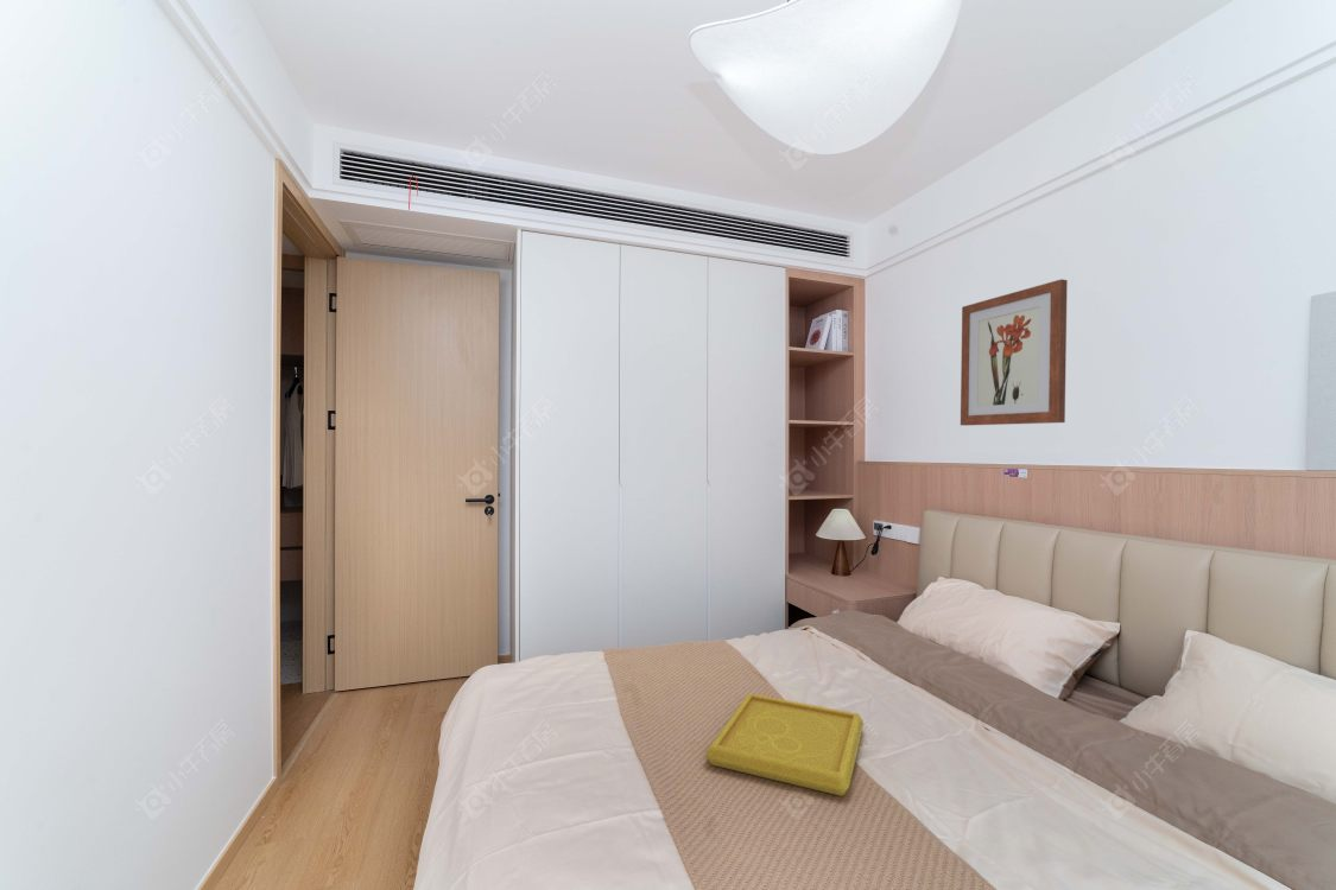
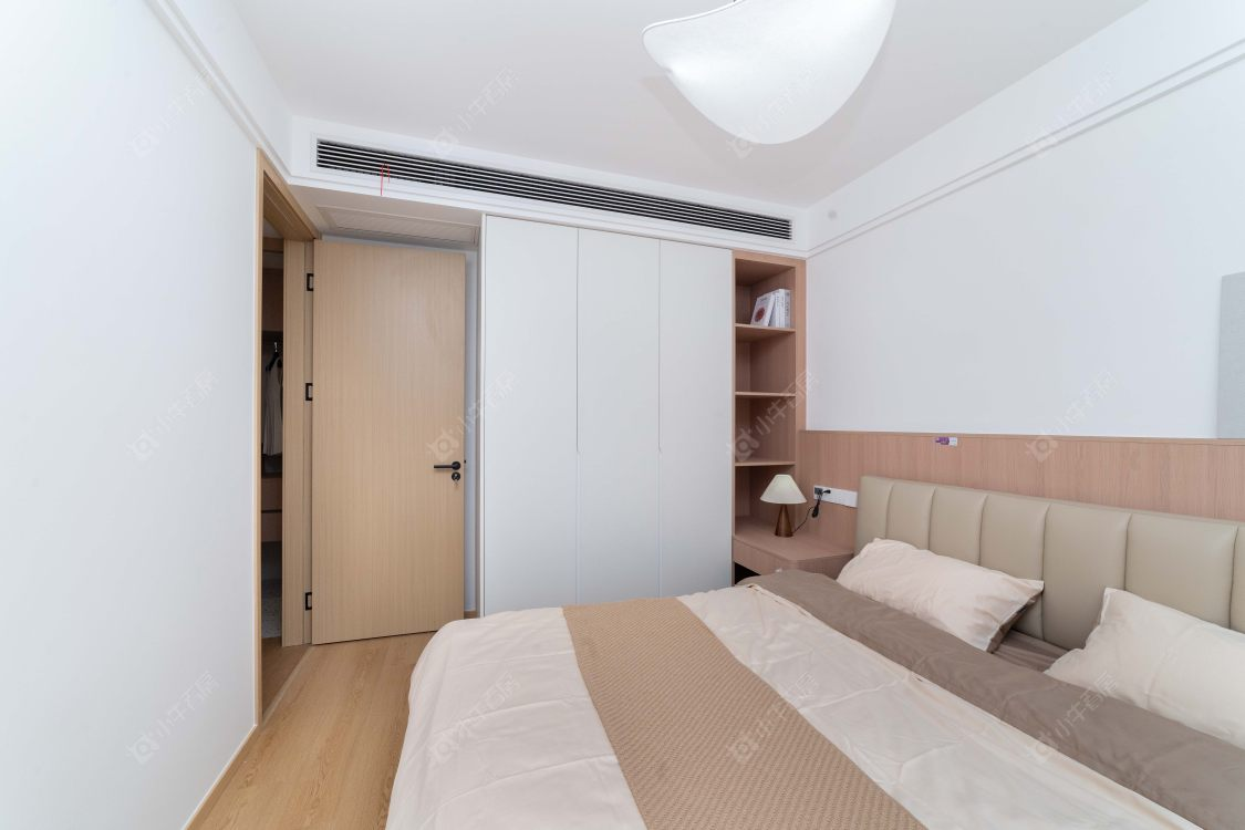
- serving tray [704,692,865,797]
- wall art [960,278,1069,427]
